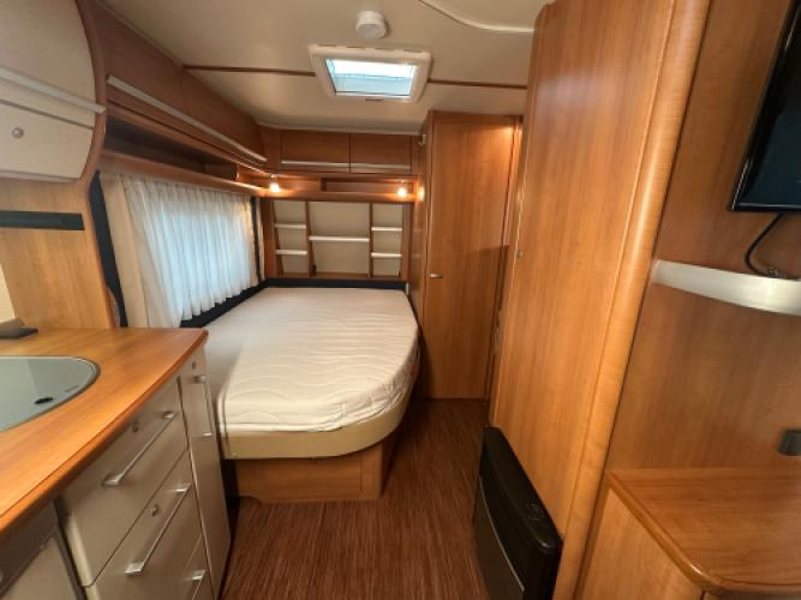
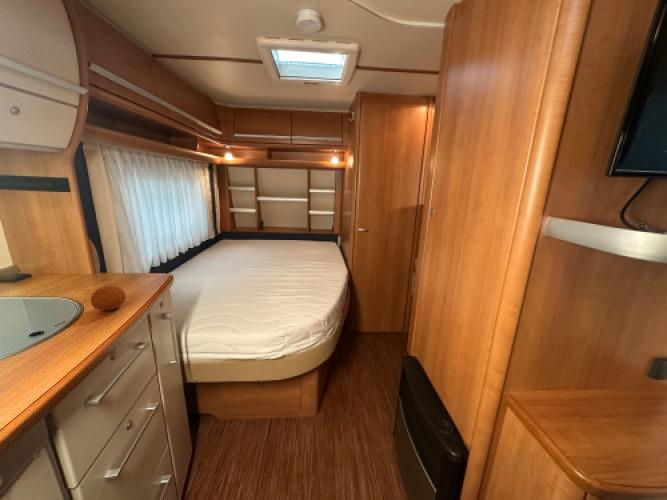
+ fruit [90,285,127,311]
